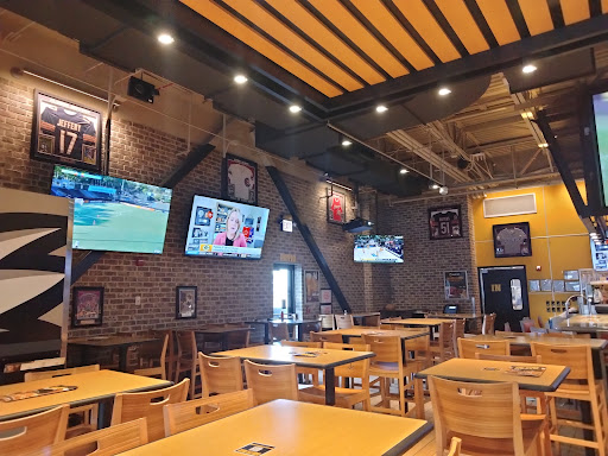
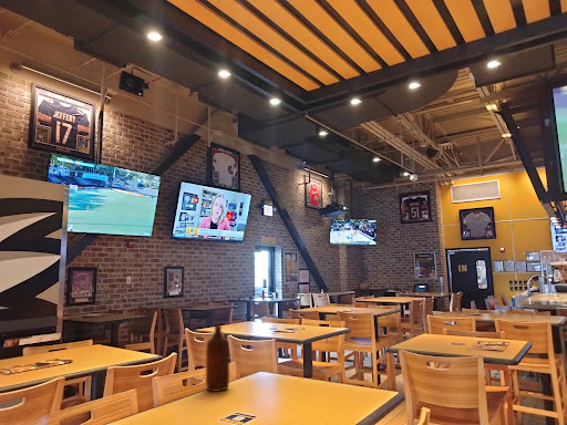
+ bottle [205,324,230,393]
